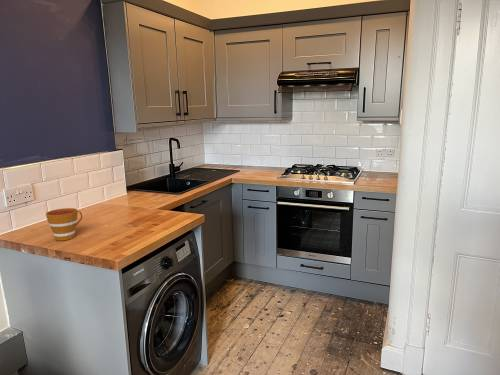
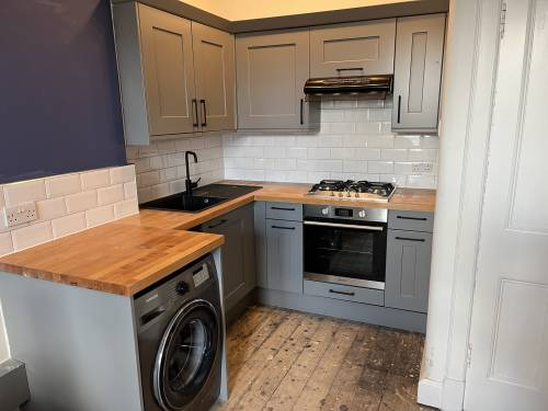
- cup [45,207,83,242]
